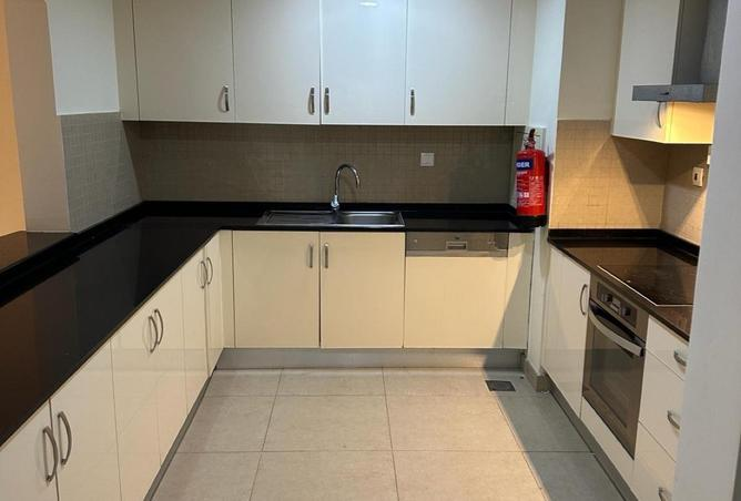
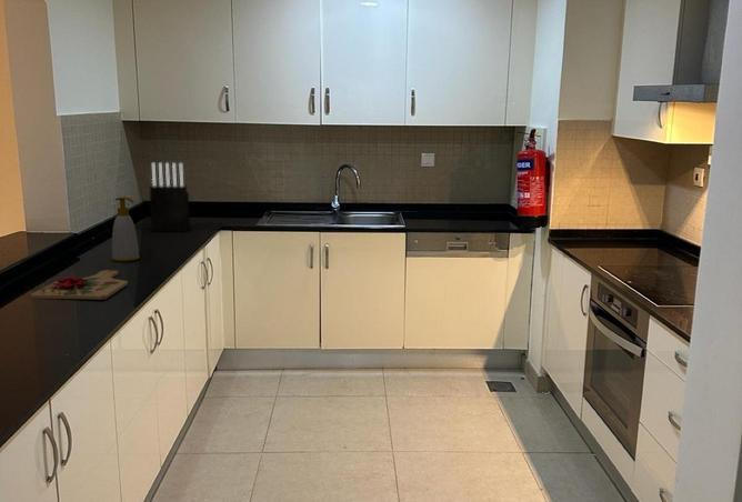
+ cutting board [30,269,129,300]
+ knife block [149,162,191,232]
+ soap bottle [110,195,141,262]
